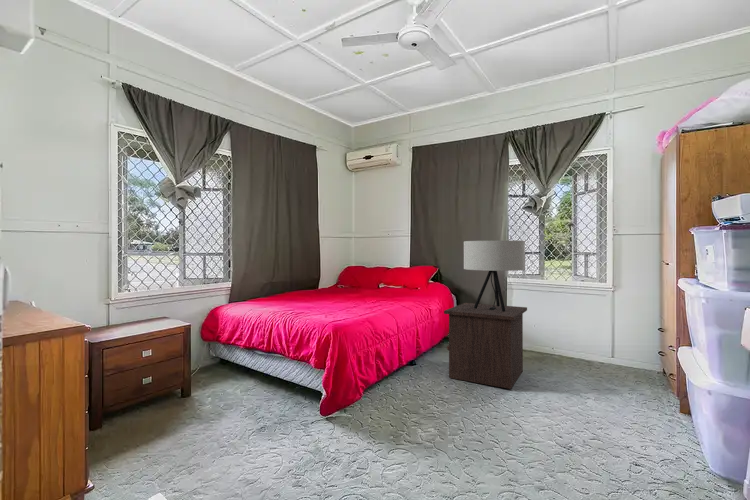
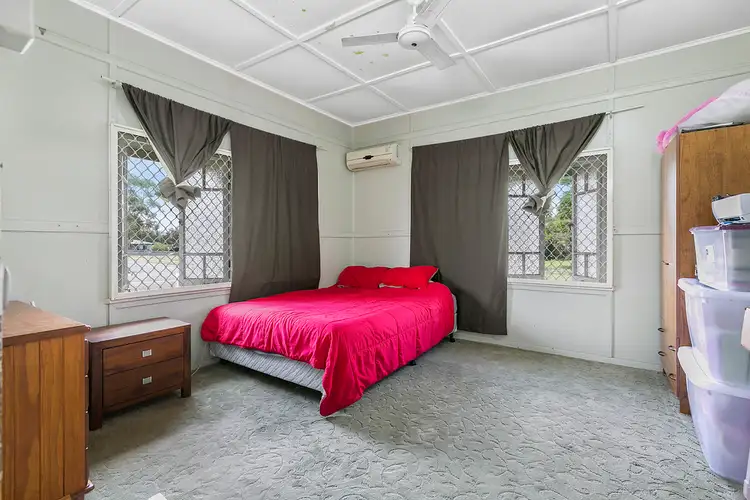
- table lamp [463,240,526,311]
- nightstand [443,302,528,390]
